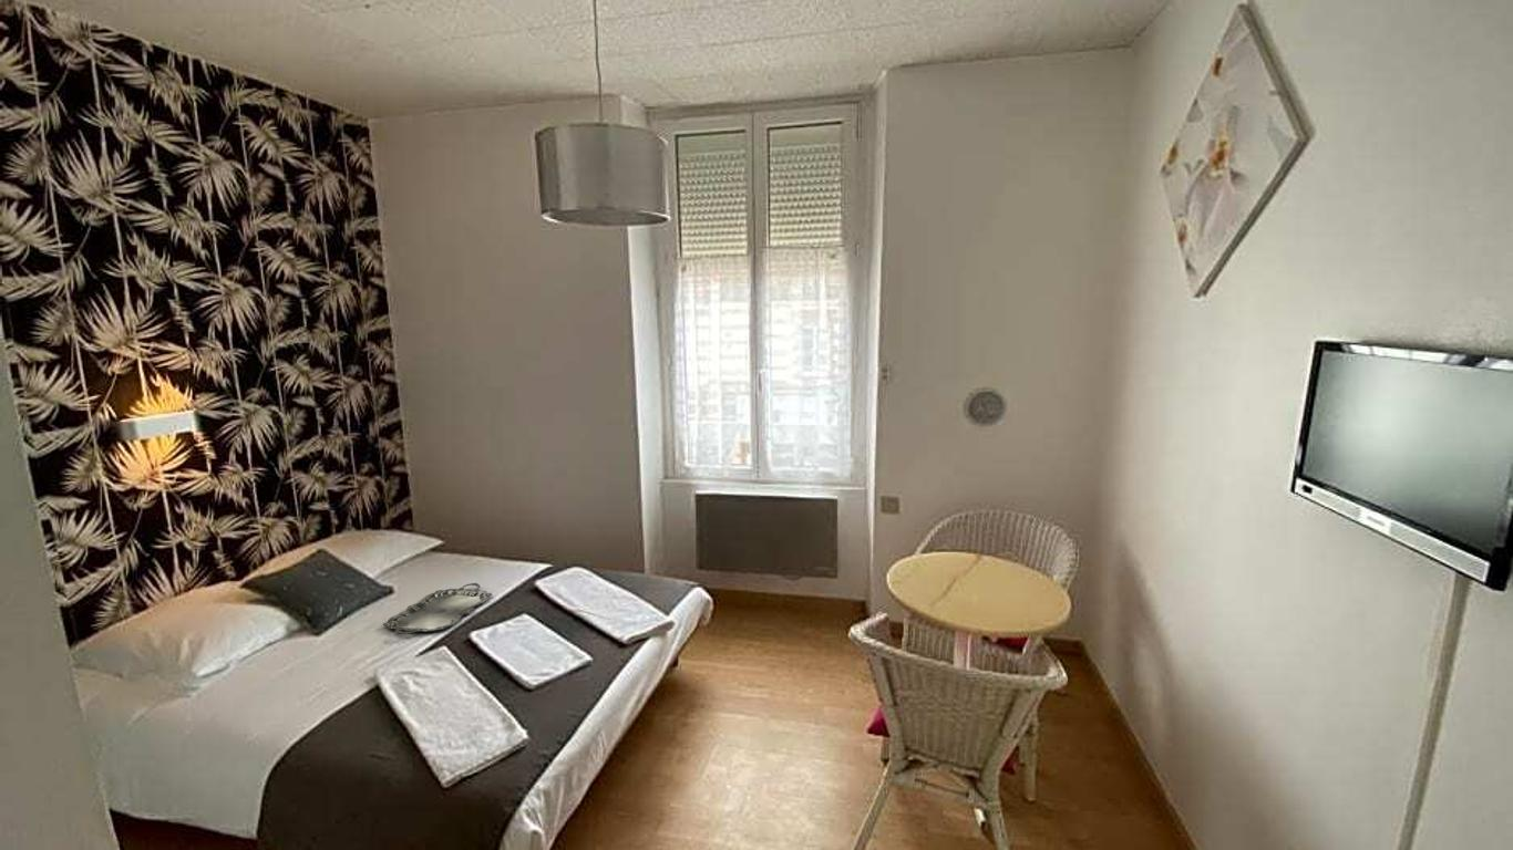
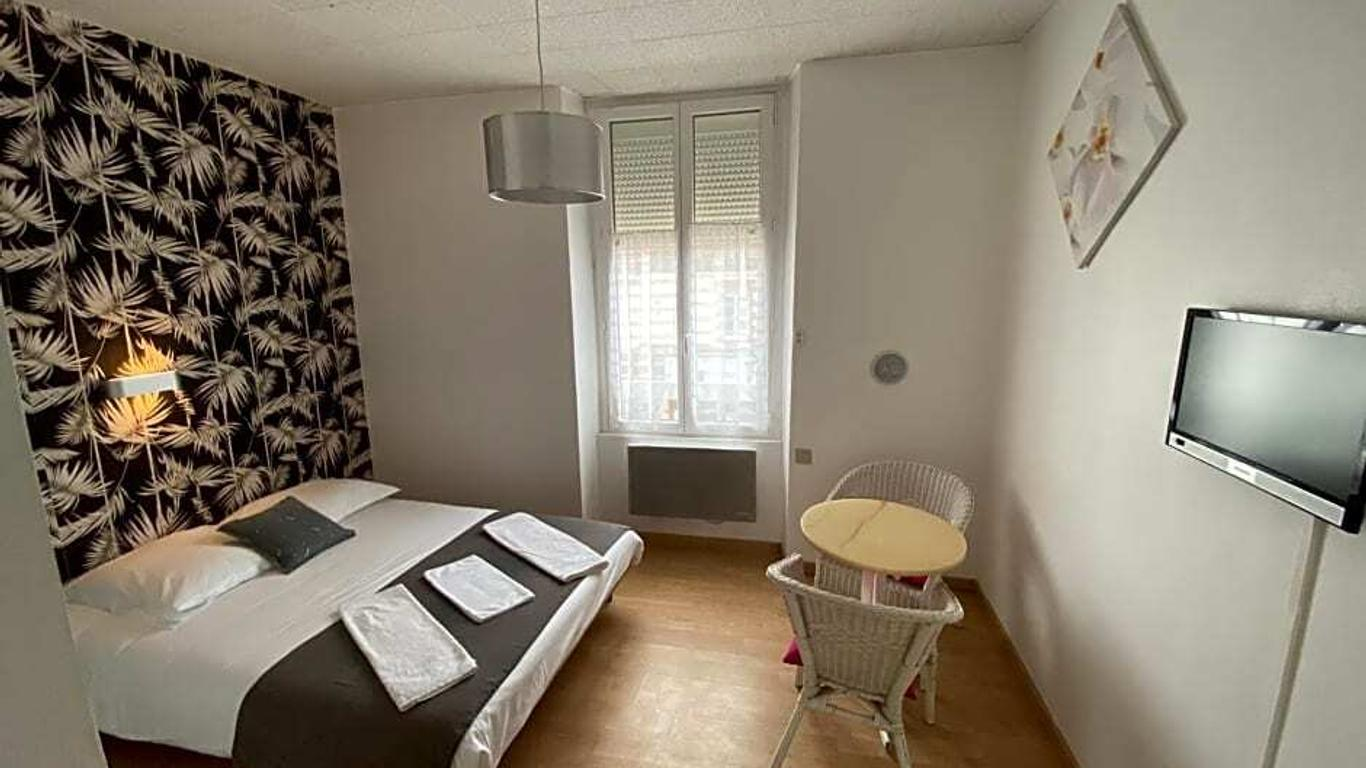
- serving tray [382,582,493,635]
